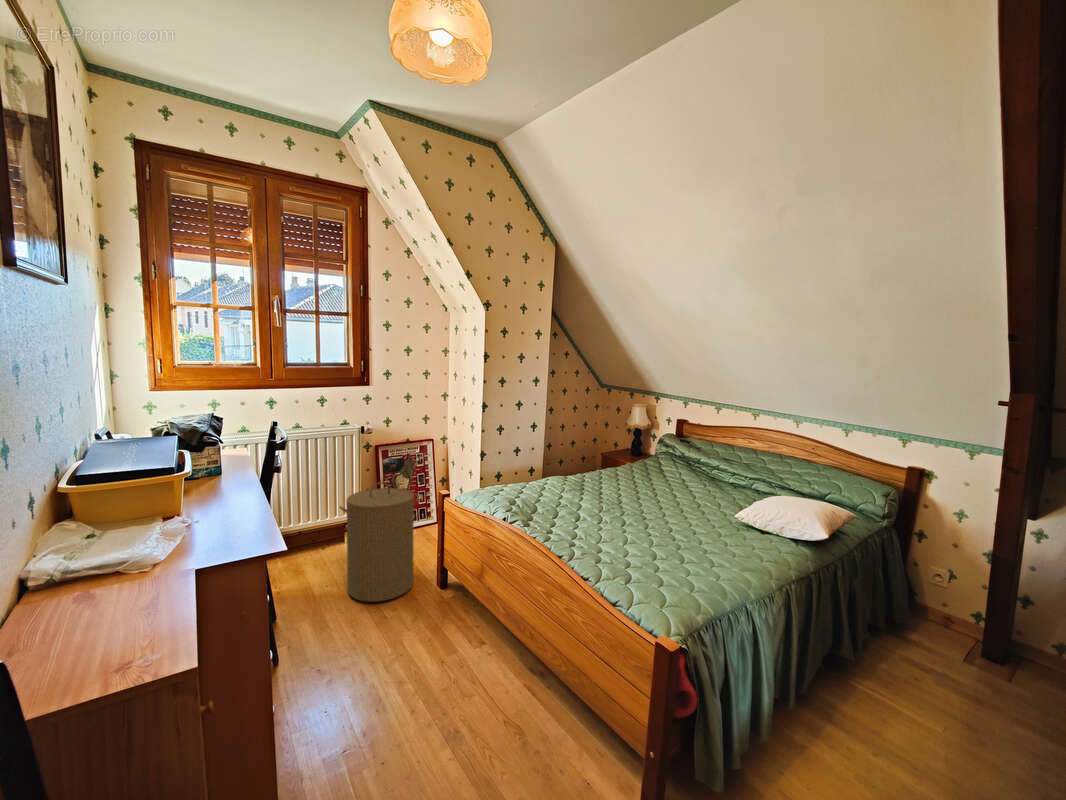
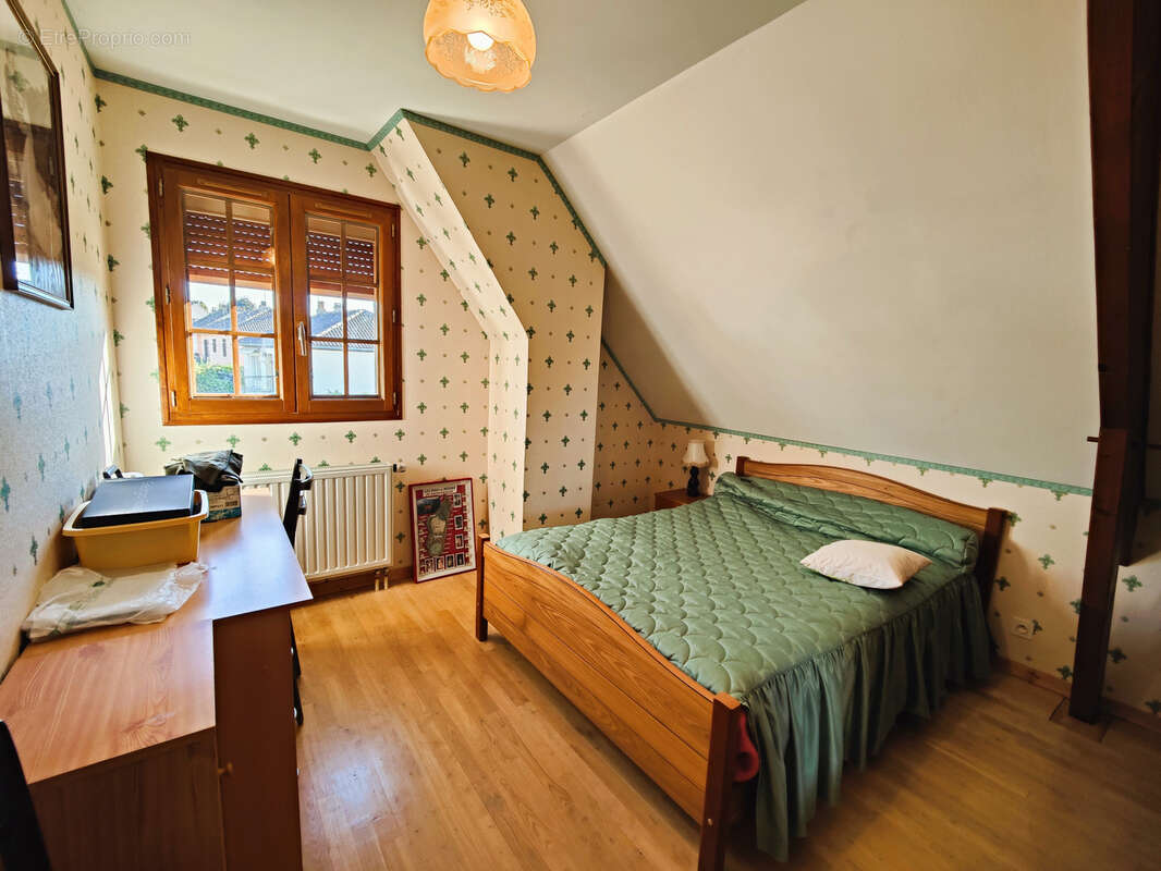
- laundry hamper [338,481,420,603]
